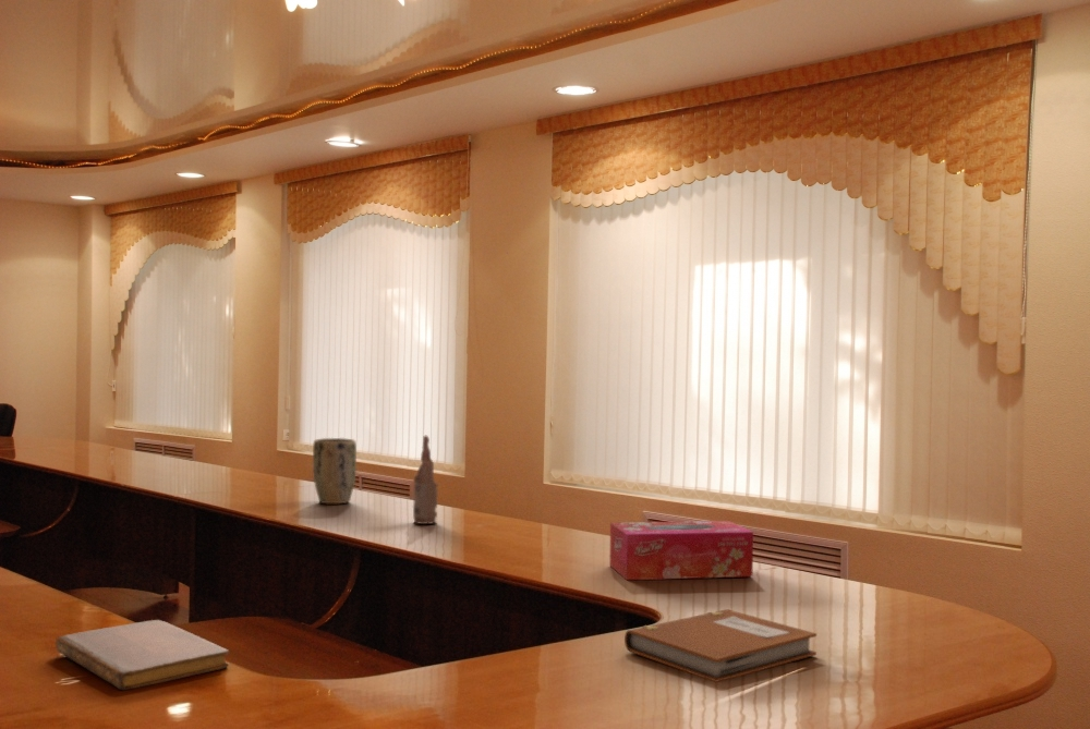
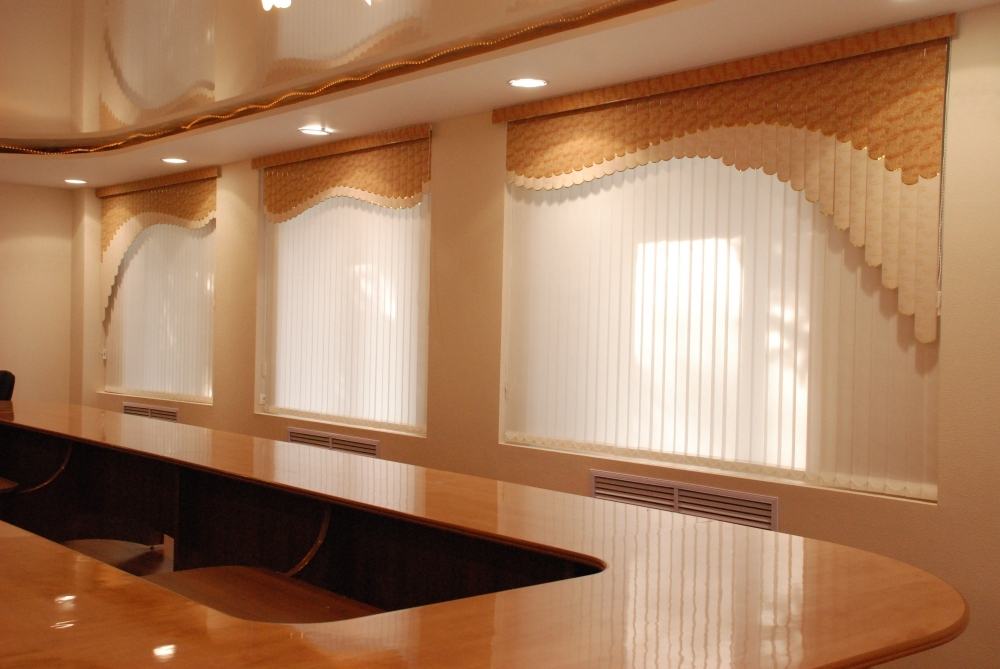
- tissue box [608,520,754,581]
- bottle [412,435,438,525]
- notebook [623,608,818,683]
- plant pot [312,437,358,506]
- notebook [55,619,230,691]
